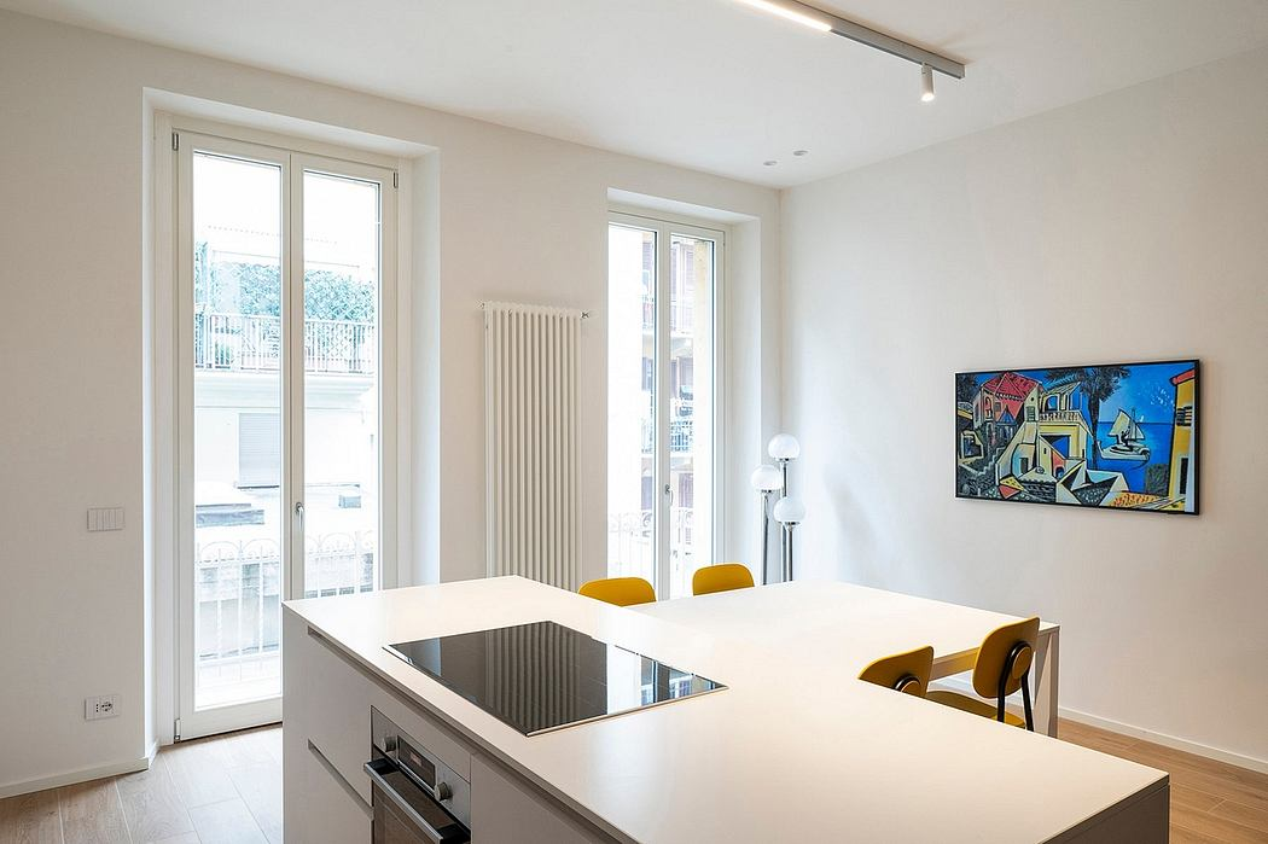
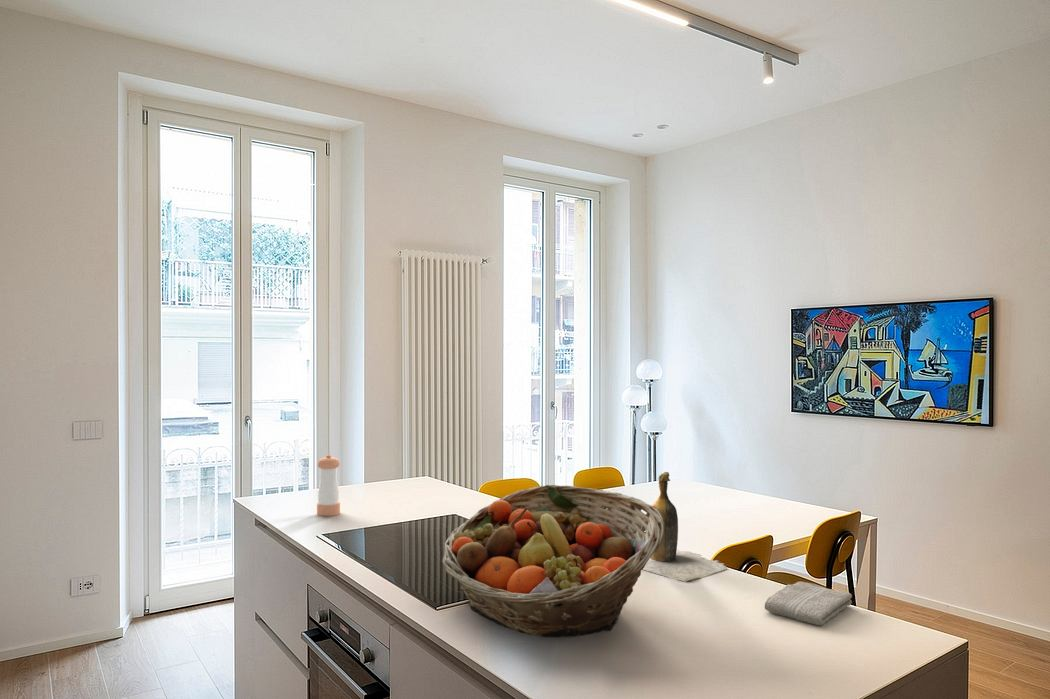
+ washcloth [764,581,853,627]
+ pepper shaker [316,454,341,517]
+ fruit basket [441,484,664,638]
+ wine bottle [642,471,728,583]
